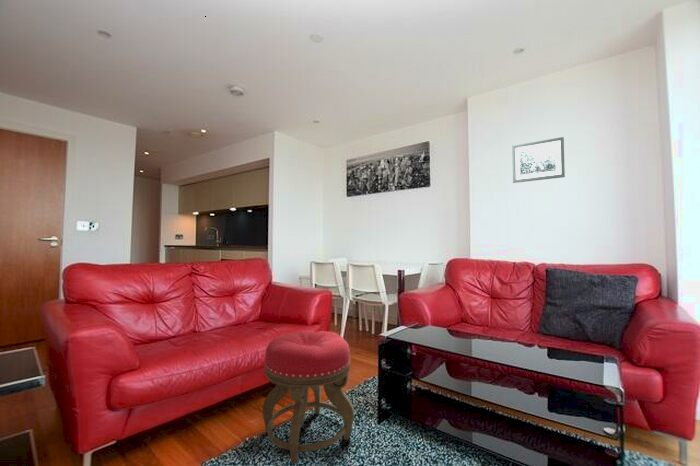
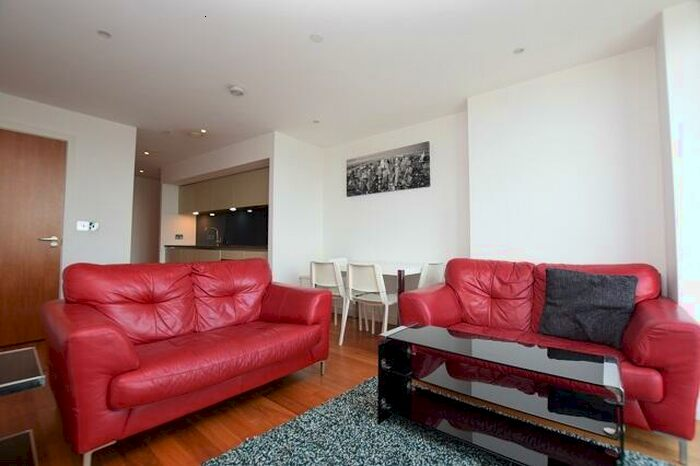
- wall art [511,136,566,184]
- stool [261,329,355,465]
